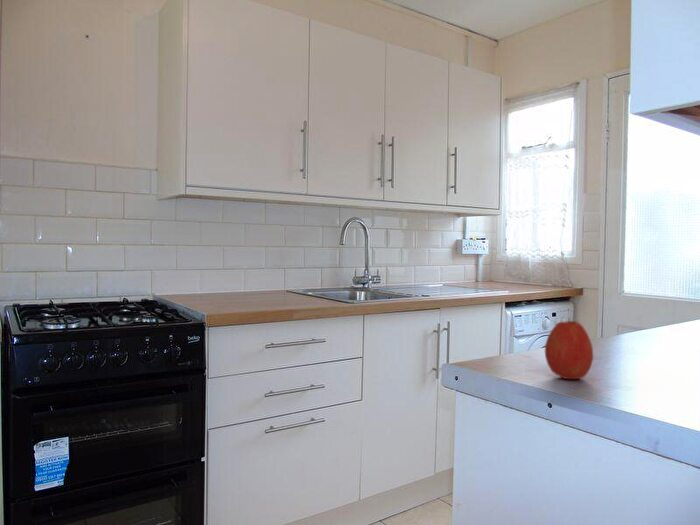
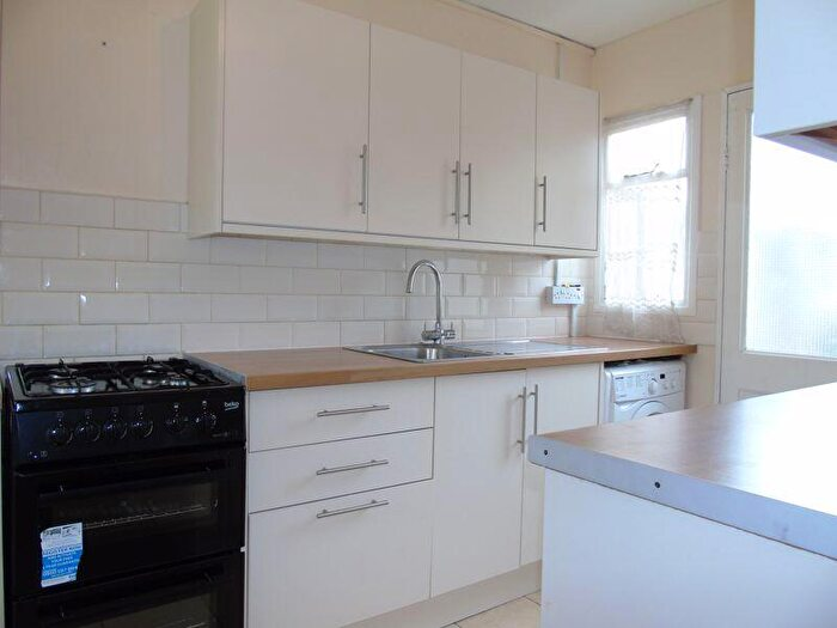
- apple [544,317,594,380]
